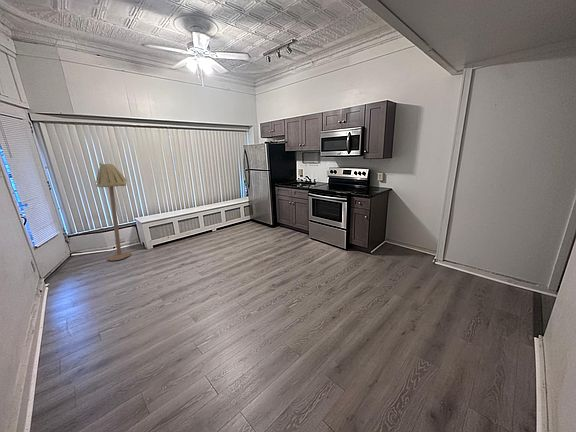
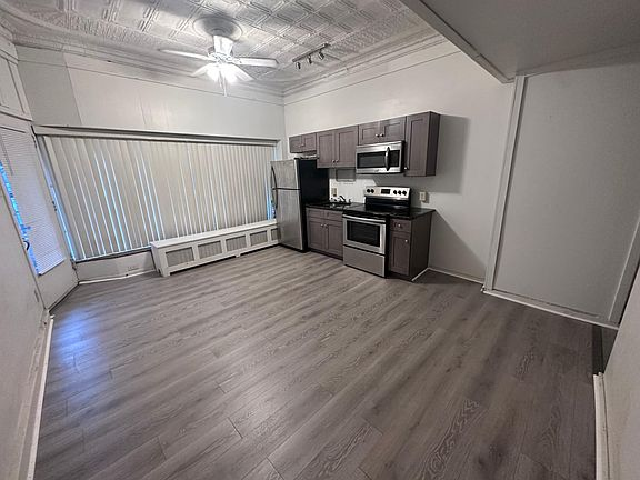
- floor lamp [95,162,132,261]
